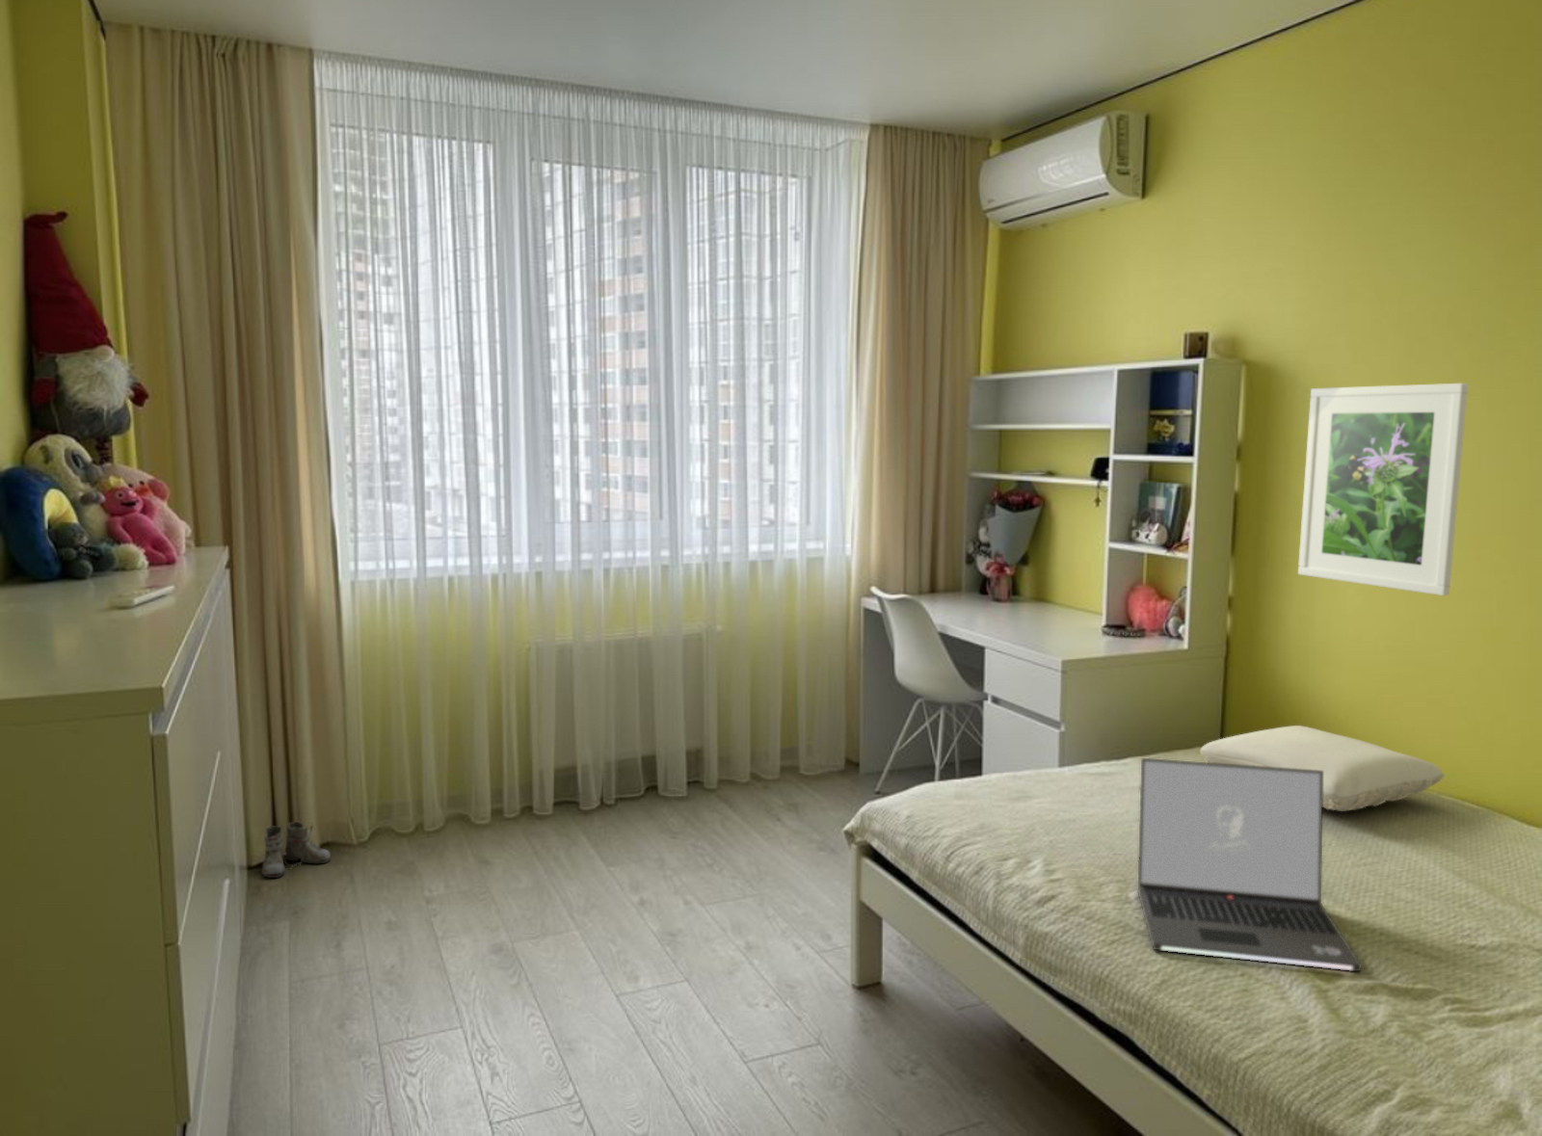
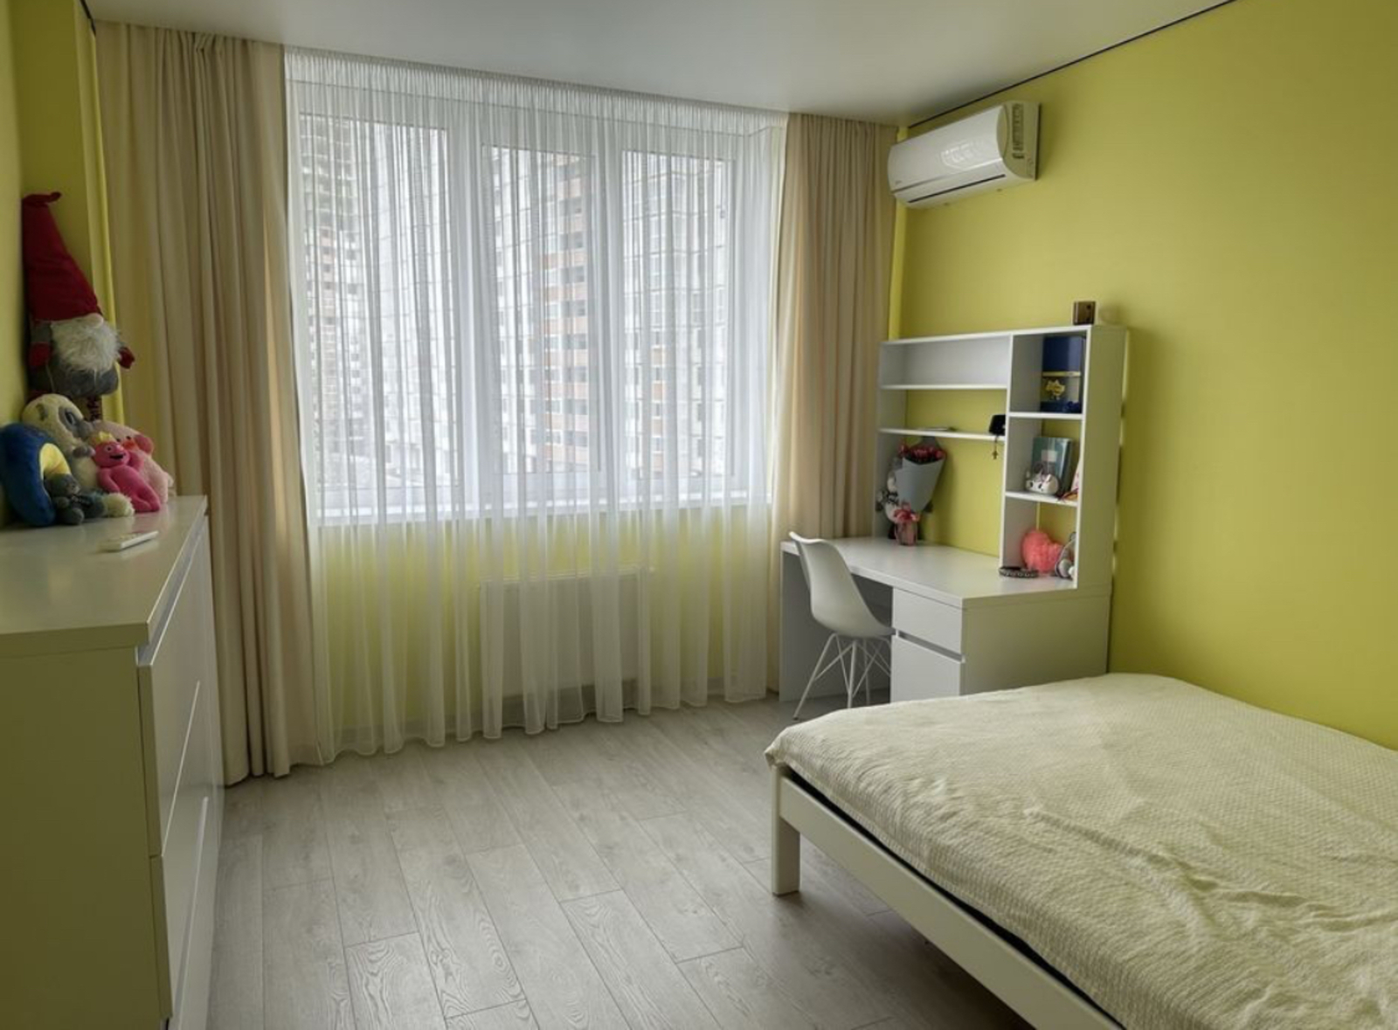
- boots [250,821,332,879]
- laptop [1136,758,1362,973]
- pillow [1198,724,1446,813]
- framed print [1298,383,1469,596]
